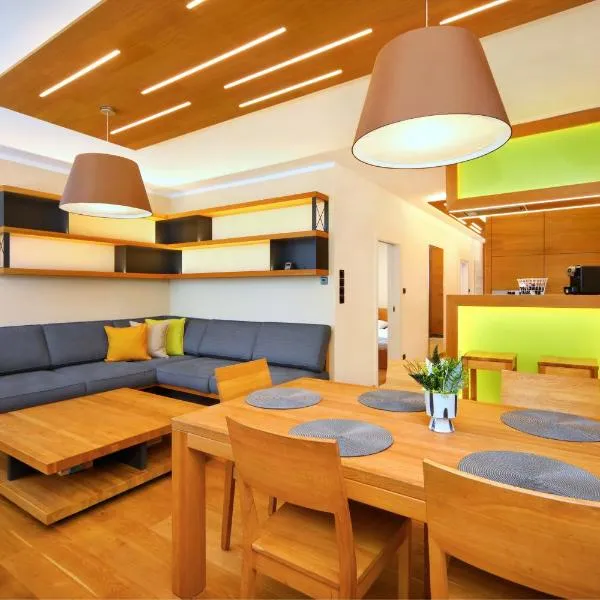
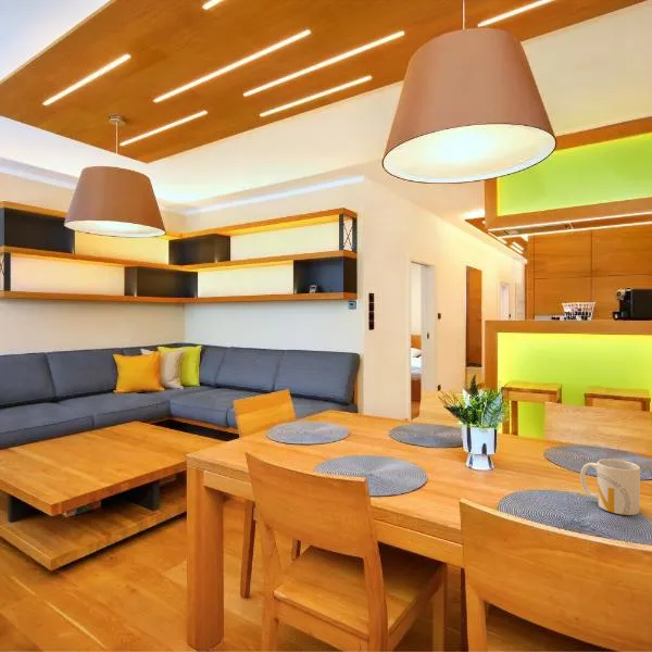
+ mug [579,459,641,516]
